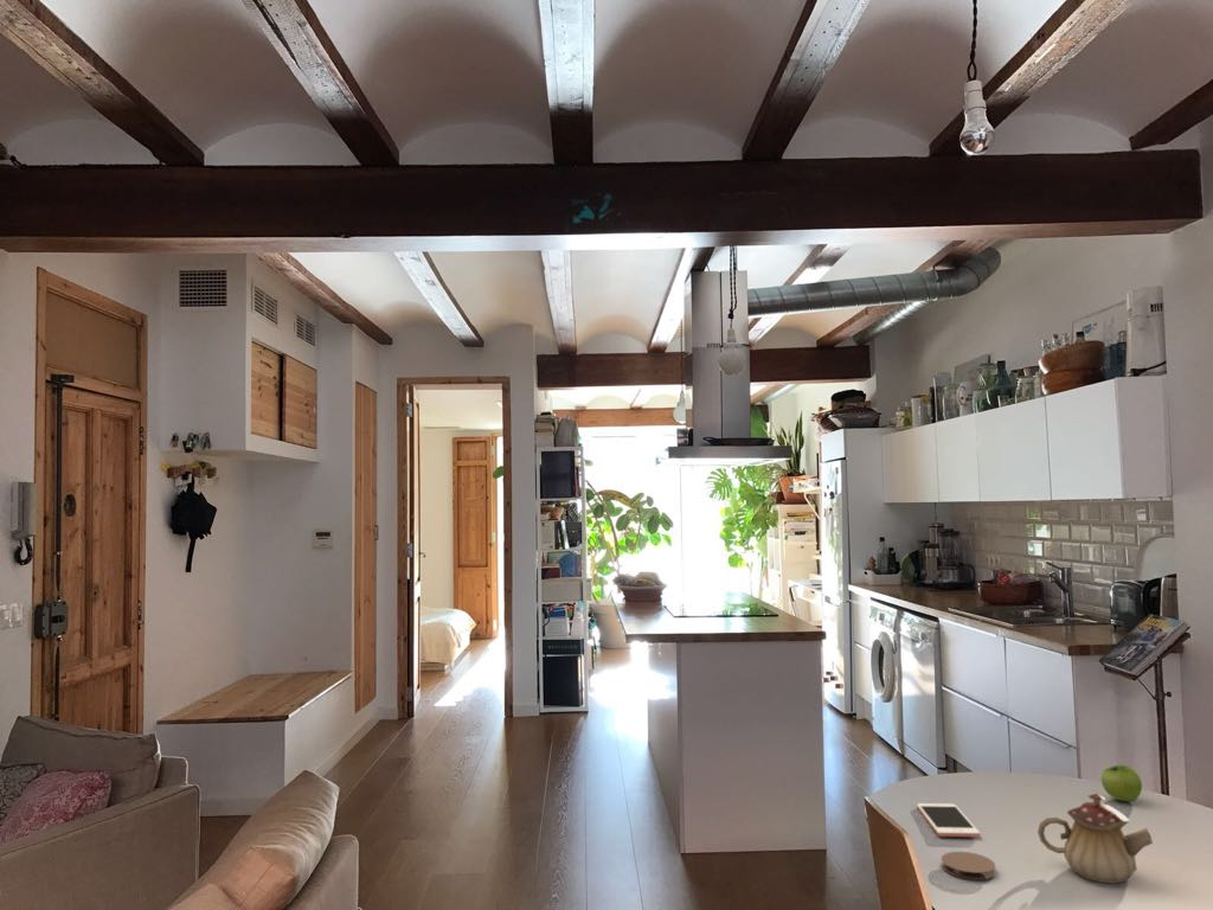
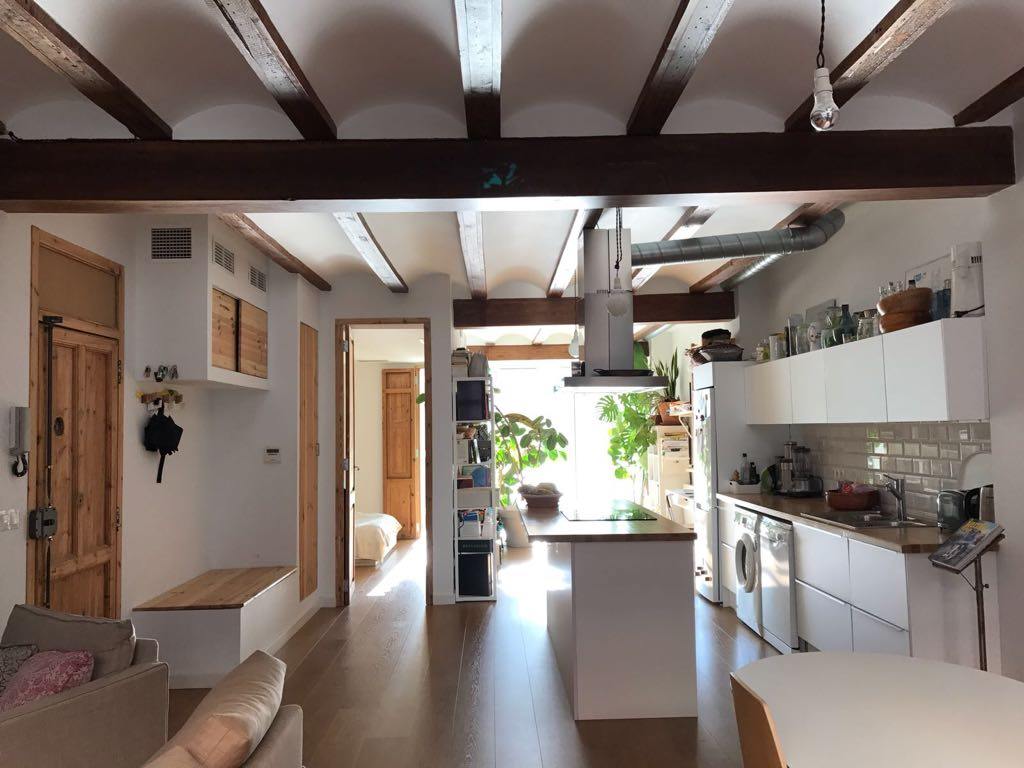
- teapot [1036,793,1154,885]
- coaster [941,851,996,880]
- fruit [1099,763,1143,802]
- cell phone [916,802,981,838]
